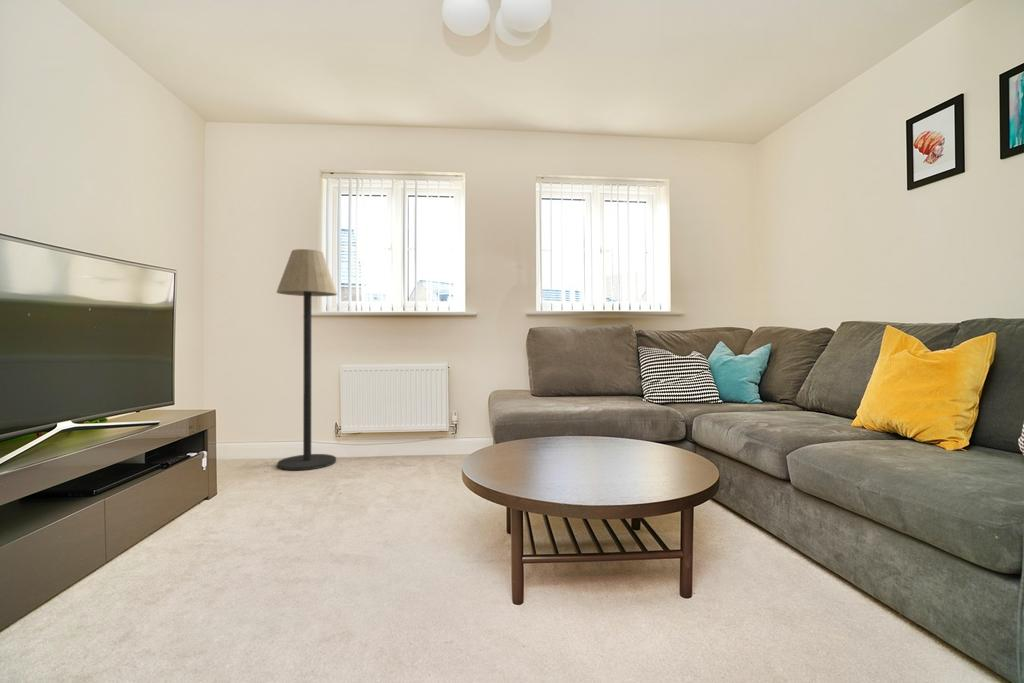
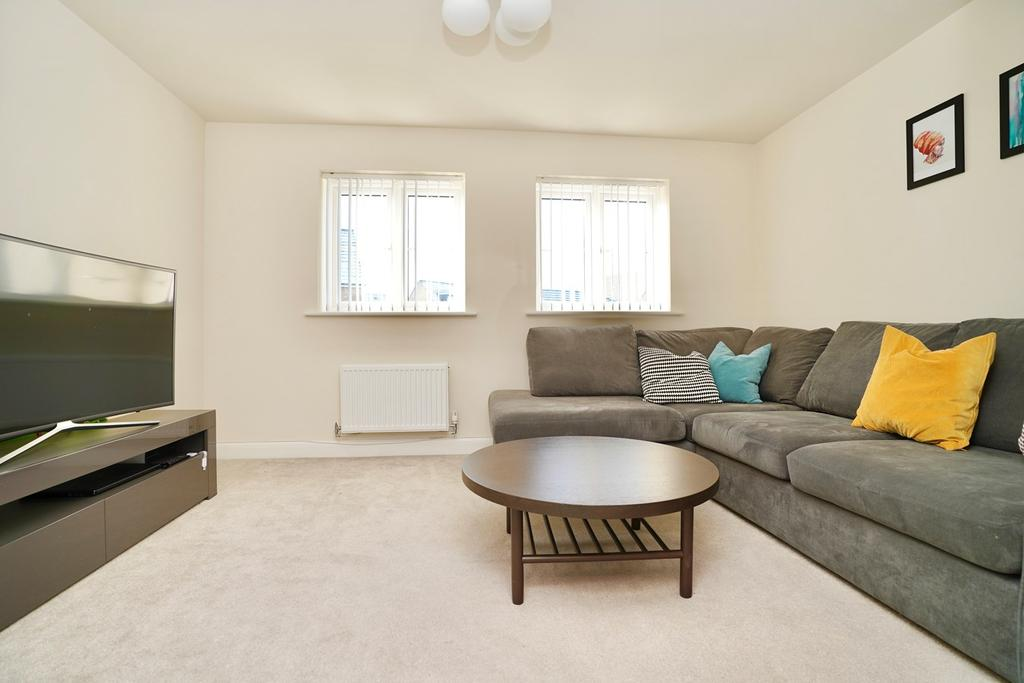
- floor lamp [275,248,338,471]
